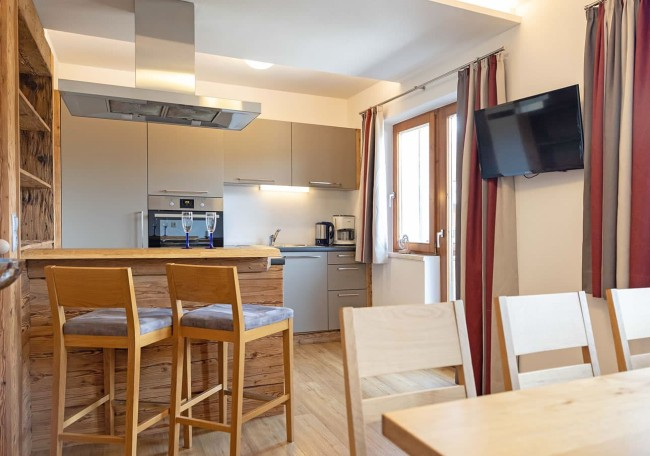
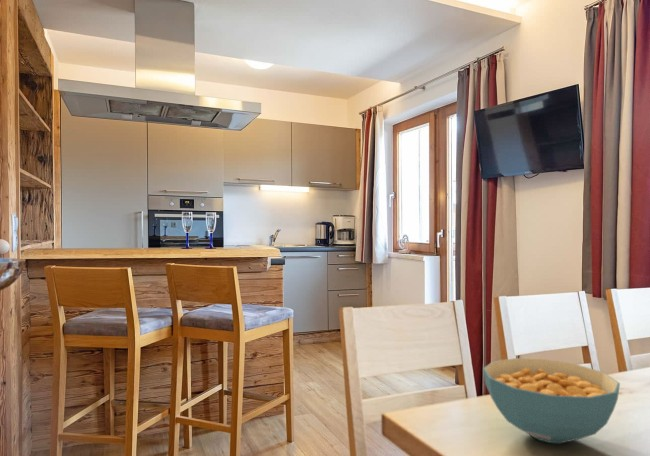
+ cereal bowl [482,357,621,444]
